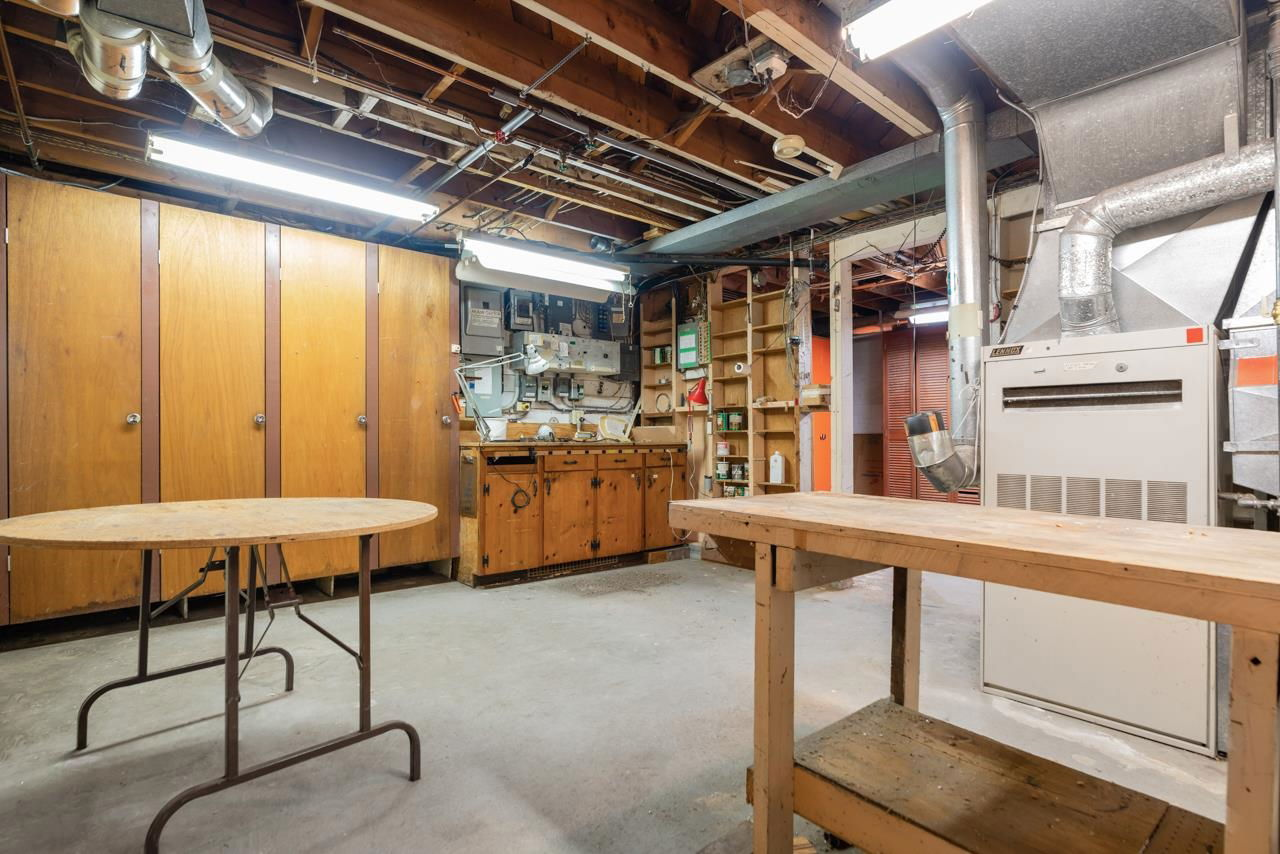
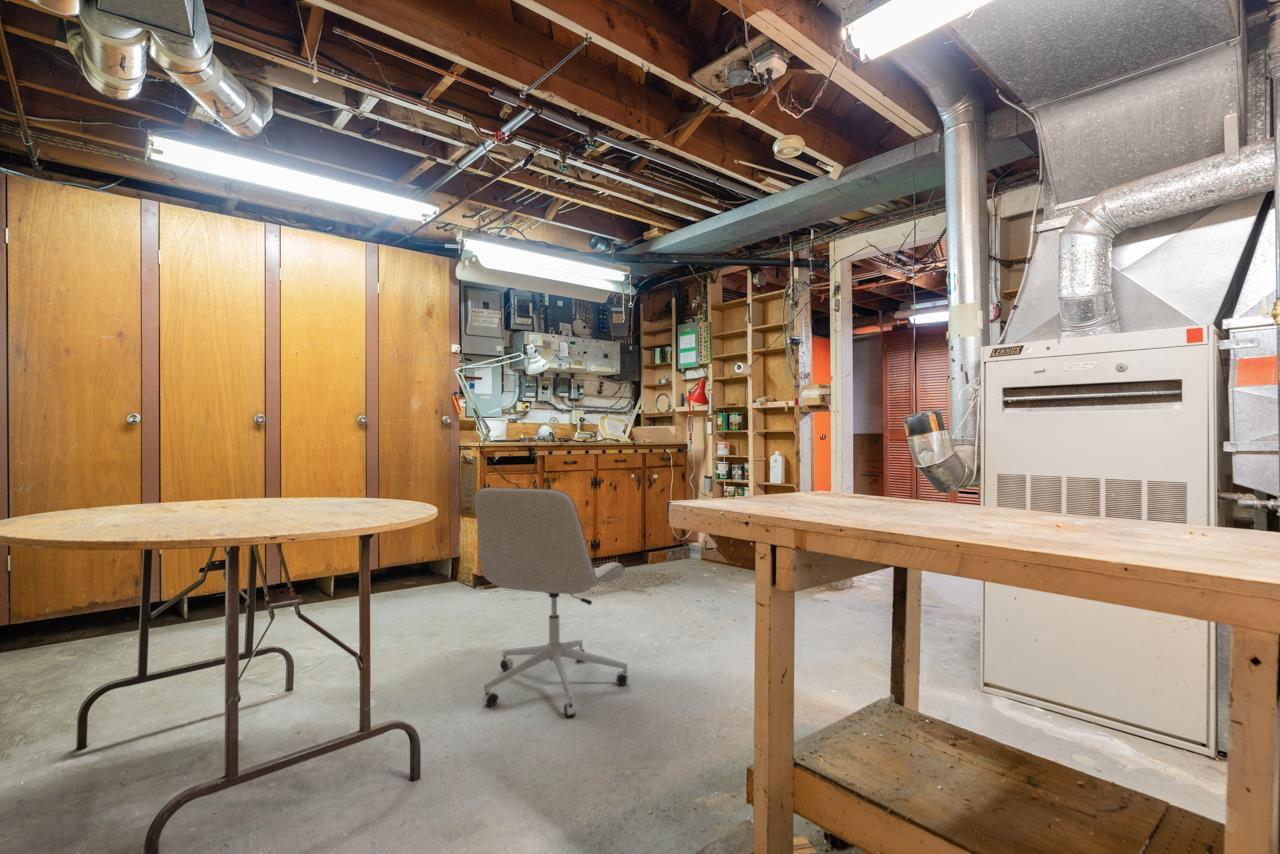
+ office chair [474,486,629,718]
